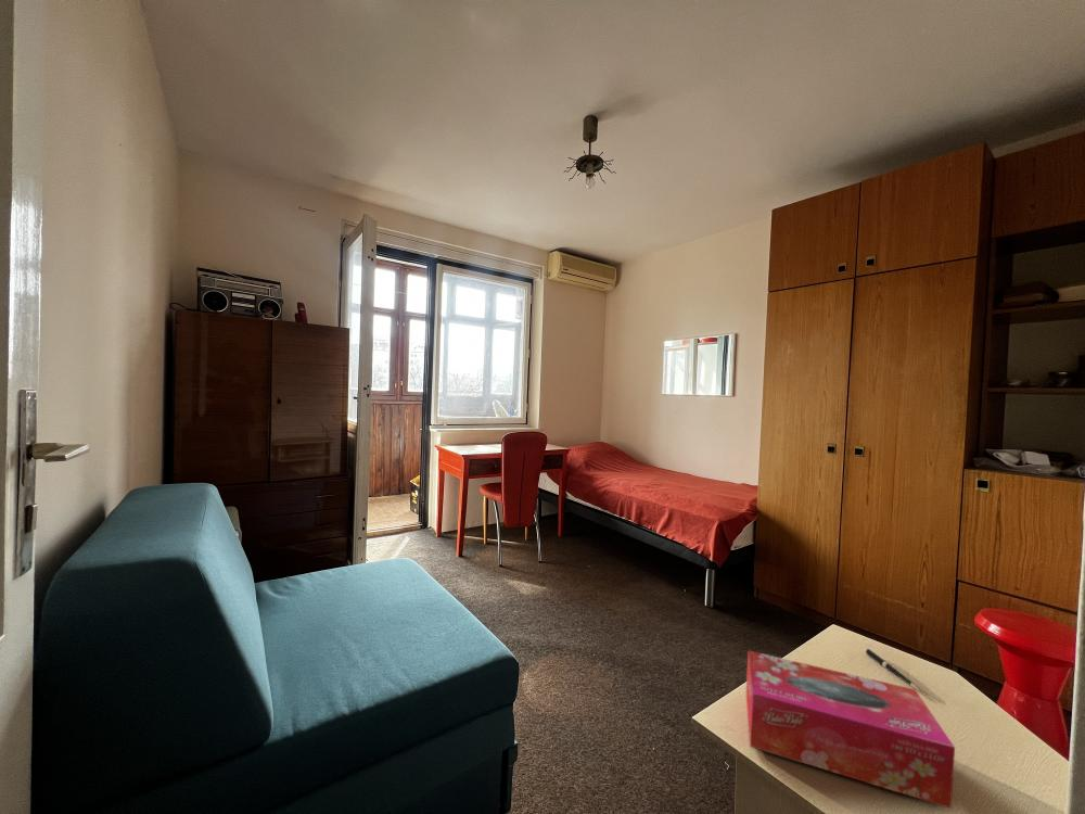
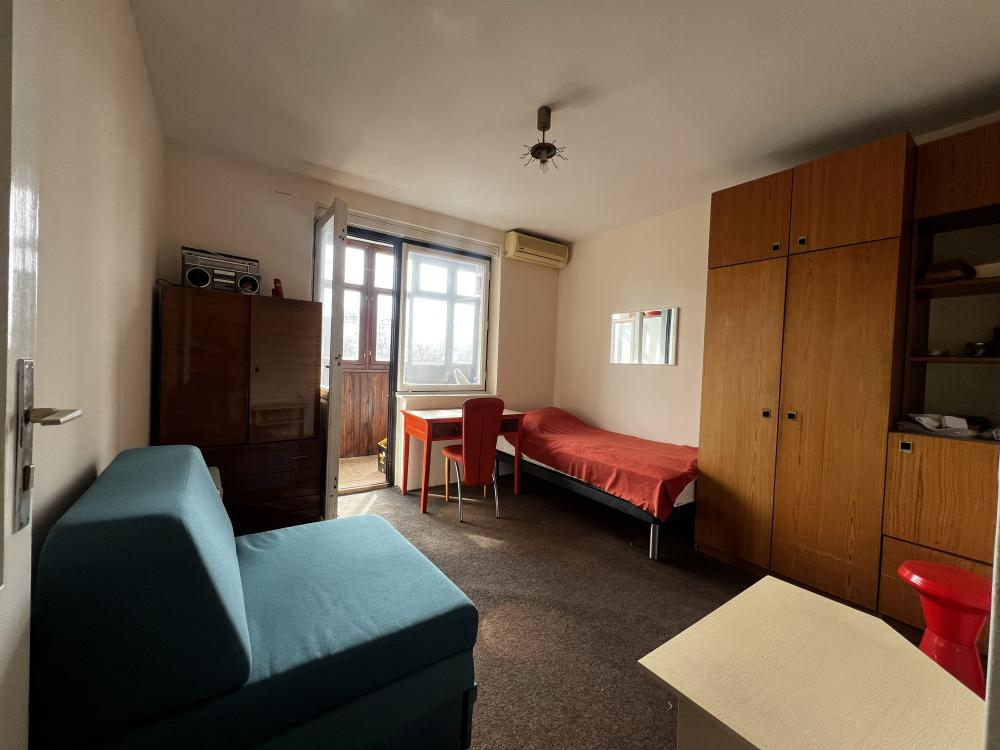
- pen [864,647,921,691]
- tissue box [745,650,956,810]
